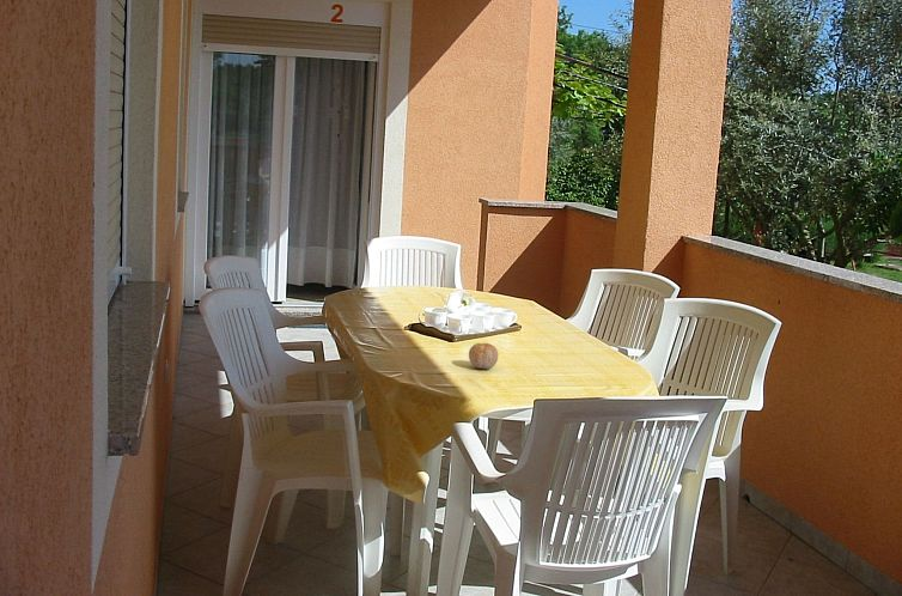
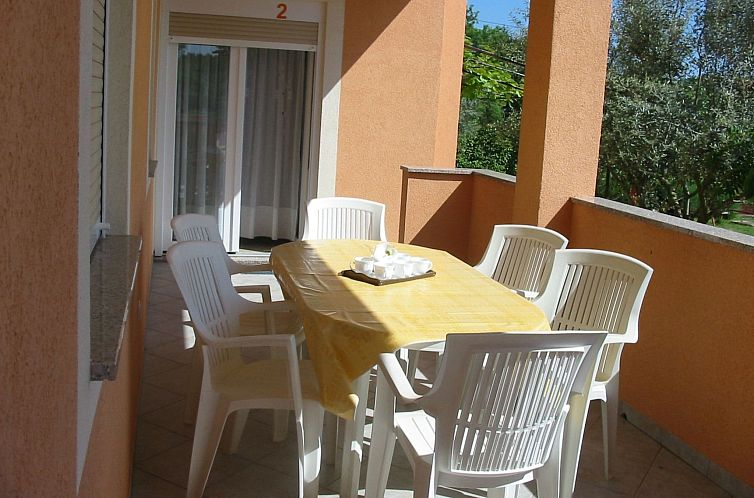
- fruit [468,342,499,370]
